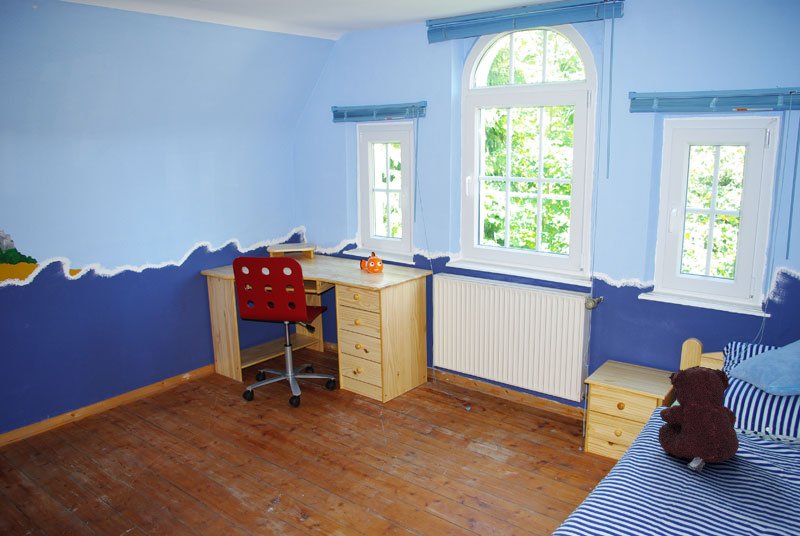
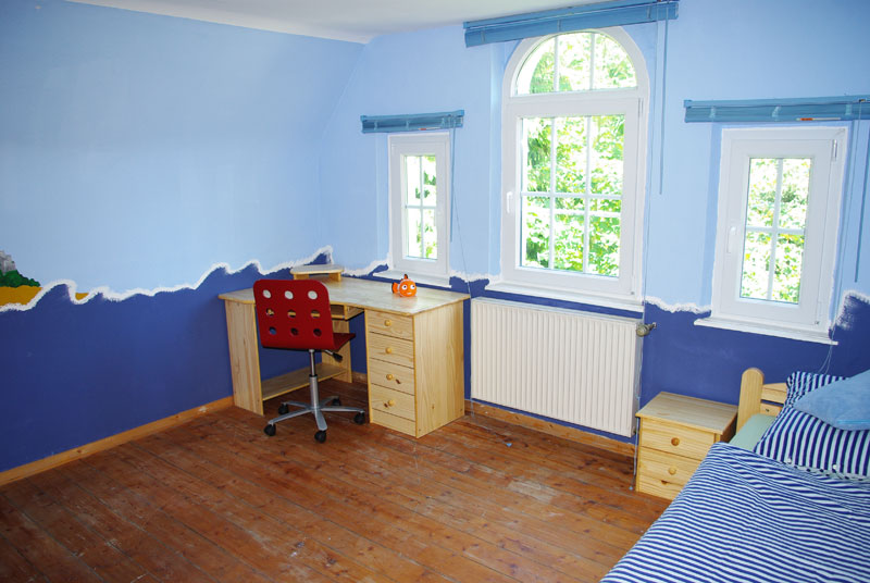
- teddy bear [657,365,740,474]
